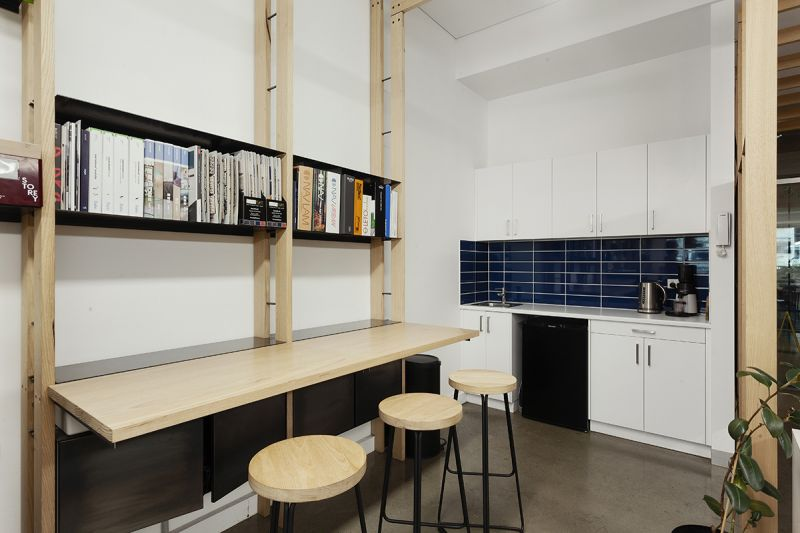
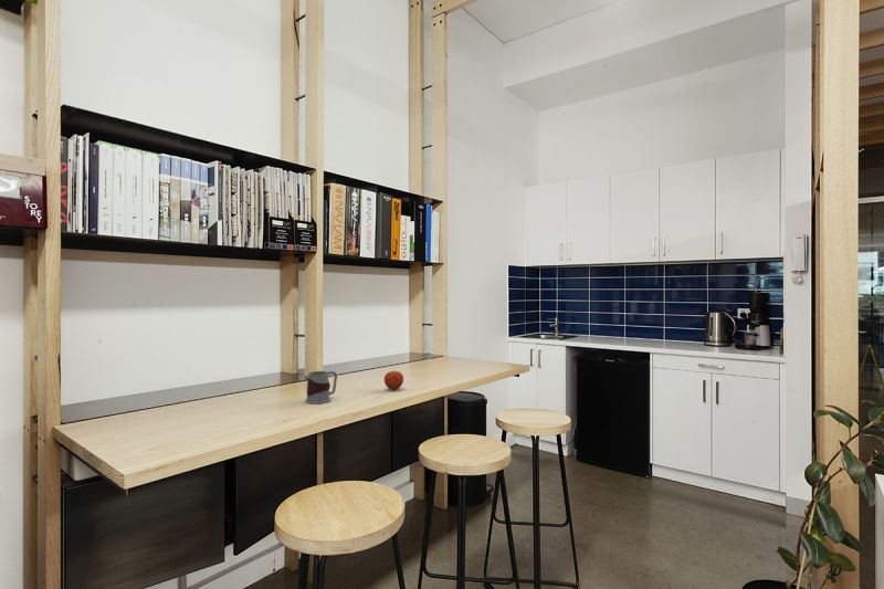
+ apple [383,369,404,391]
+ mug [305,370,338,404]
